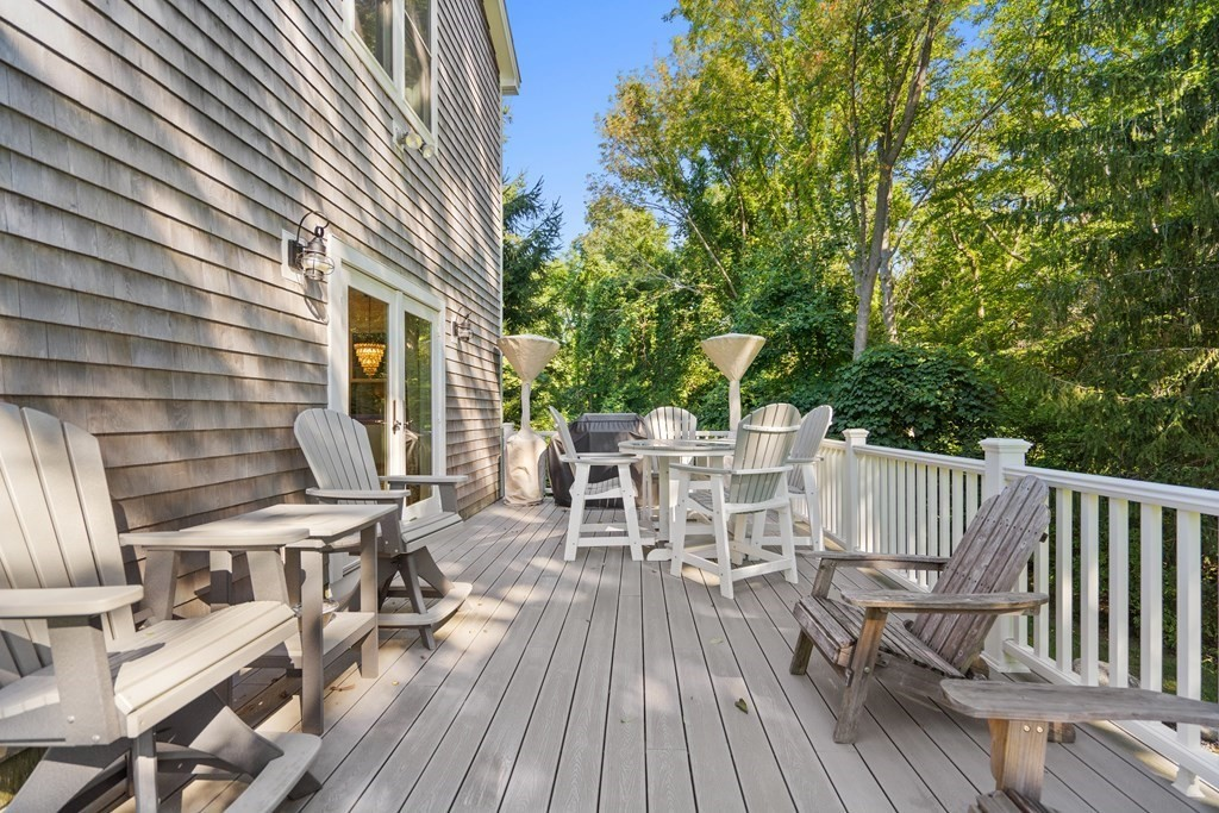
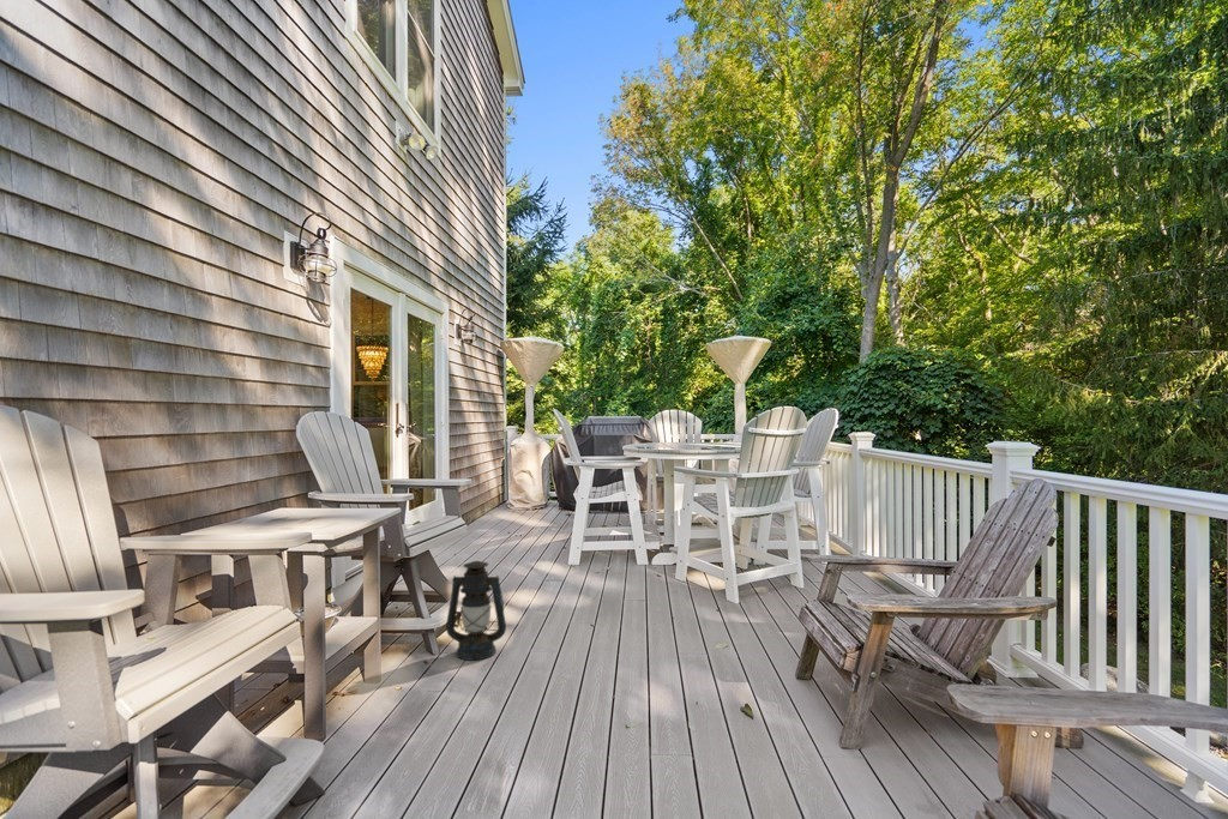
+ lantern [445,560,507,662]
